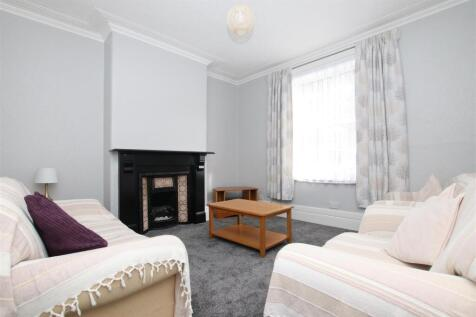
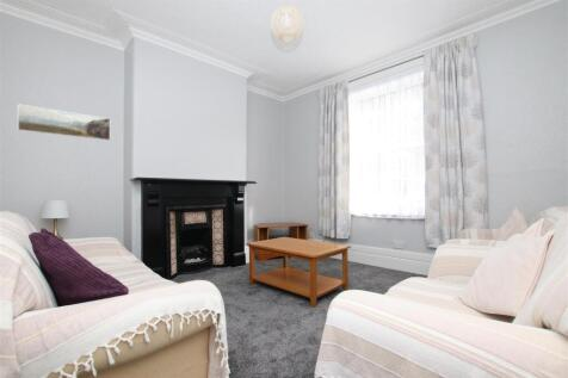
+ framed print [17,103,111,142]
